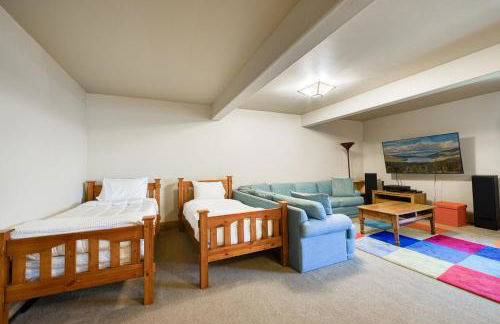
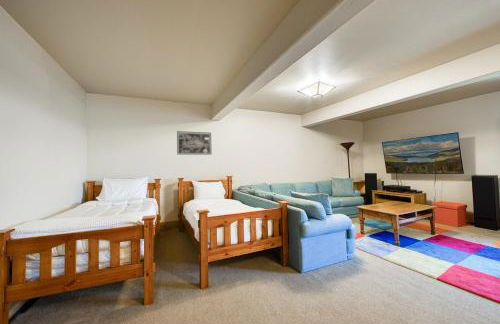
+ wall art [176,130,212,156]
